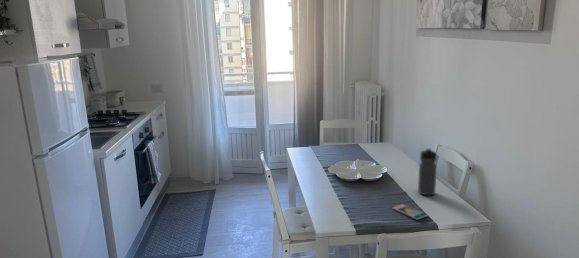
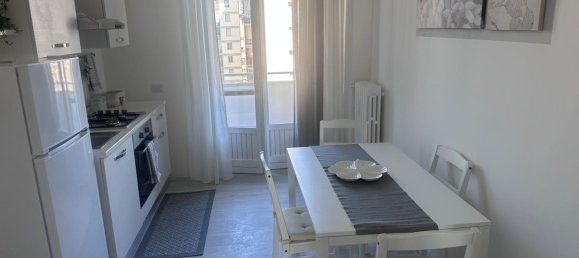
- smartphone [392,203,428,221]
- water bottle [417,147,438,196]
